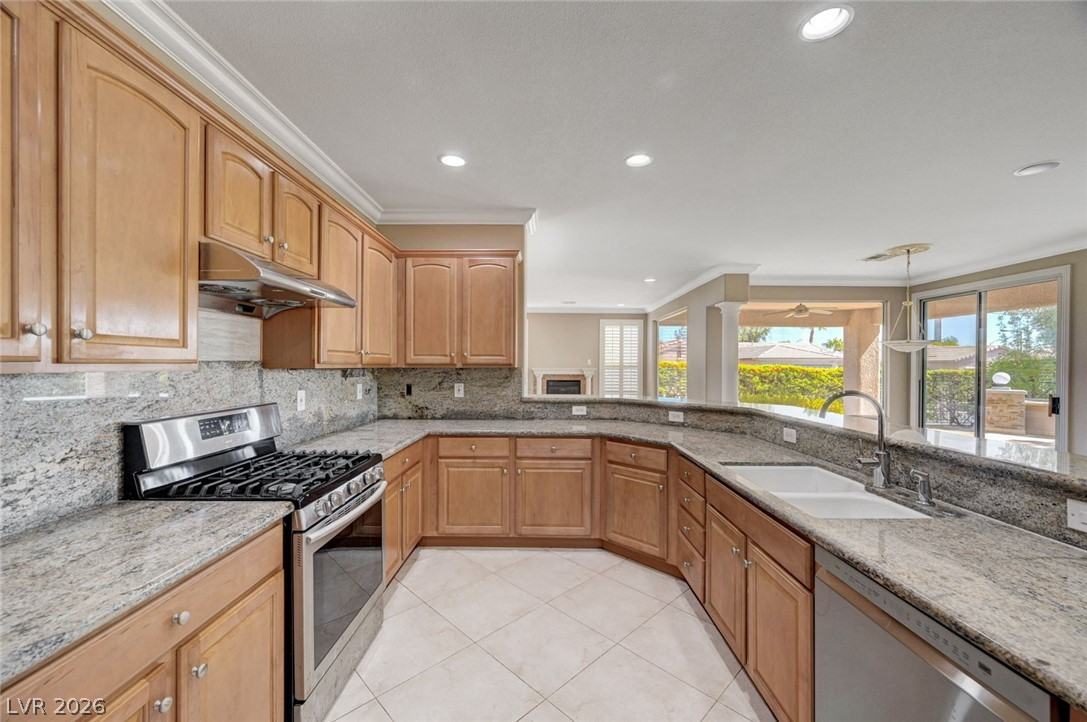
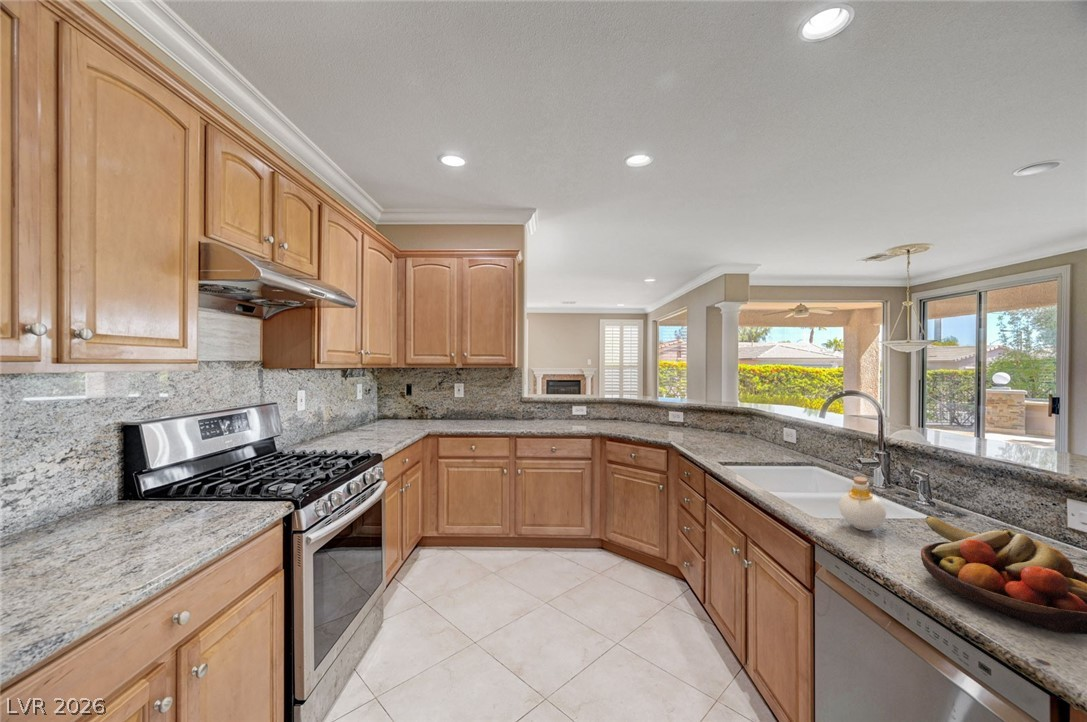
+ fruit bowl [920,515,1087,635]
+ bottle [838,476,887,532]
